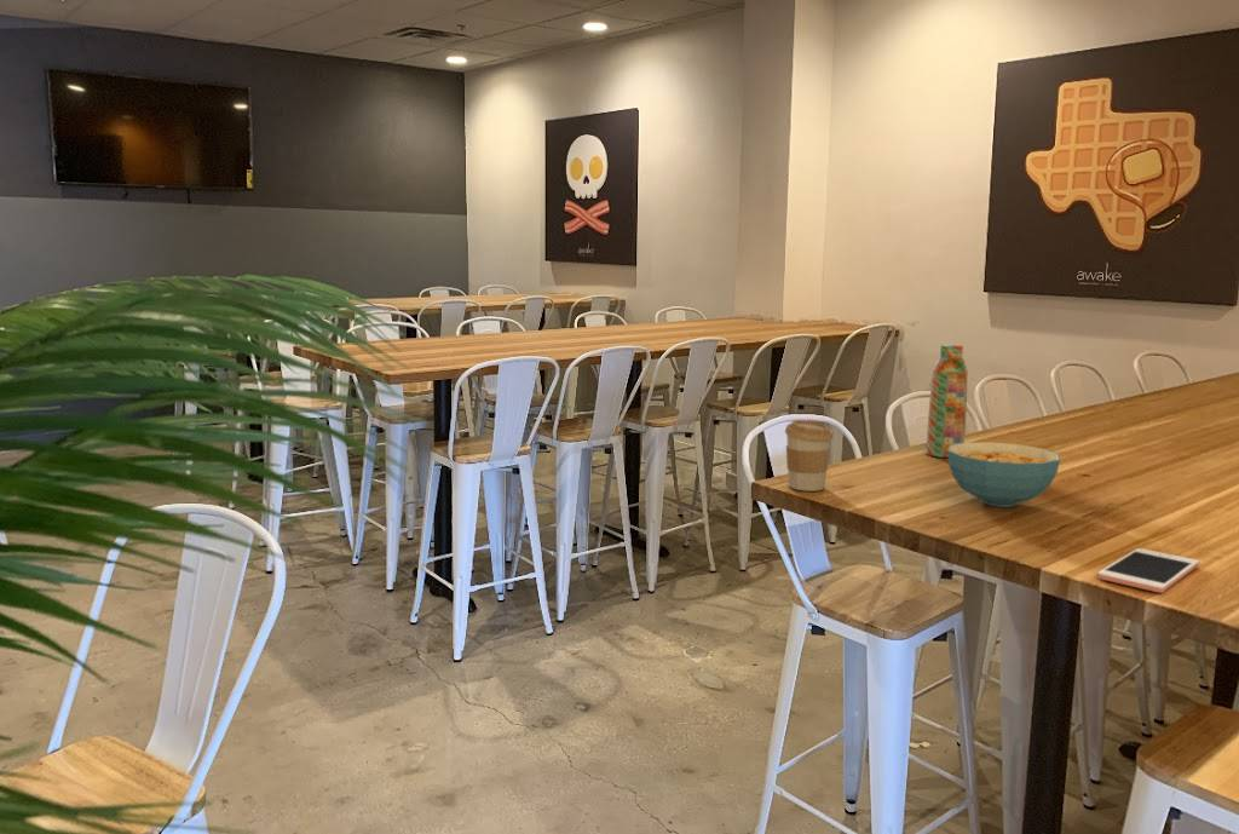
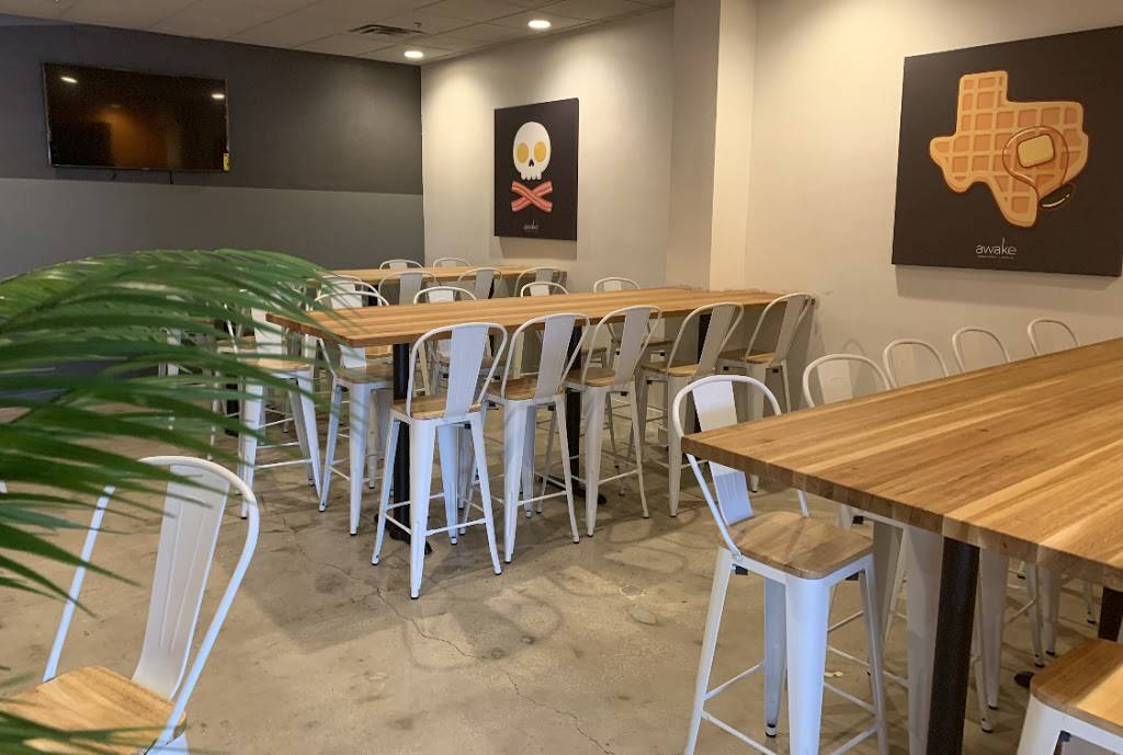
- water bottle [924,344,969,459]
- cell phone [1096,547,1200,594]
- coffee cup [784,419,834,493]
- cereal bowl [947,441,1061,508]
